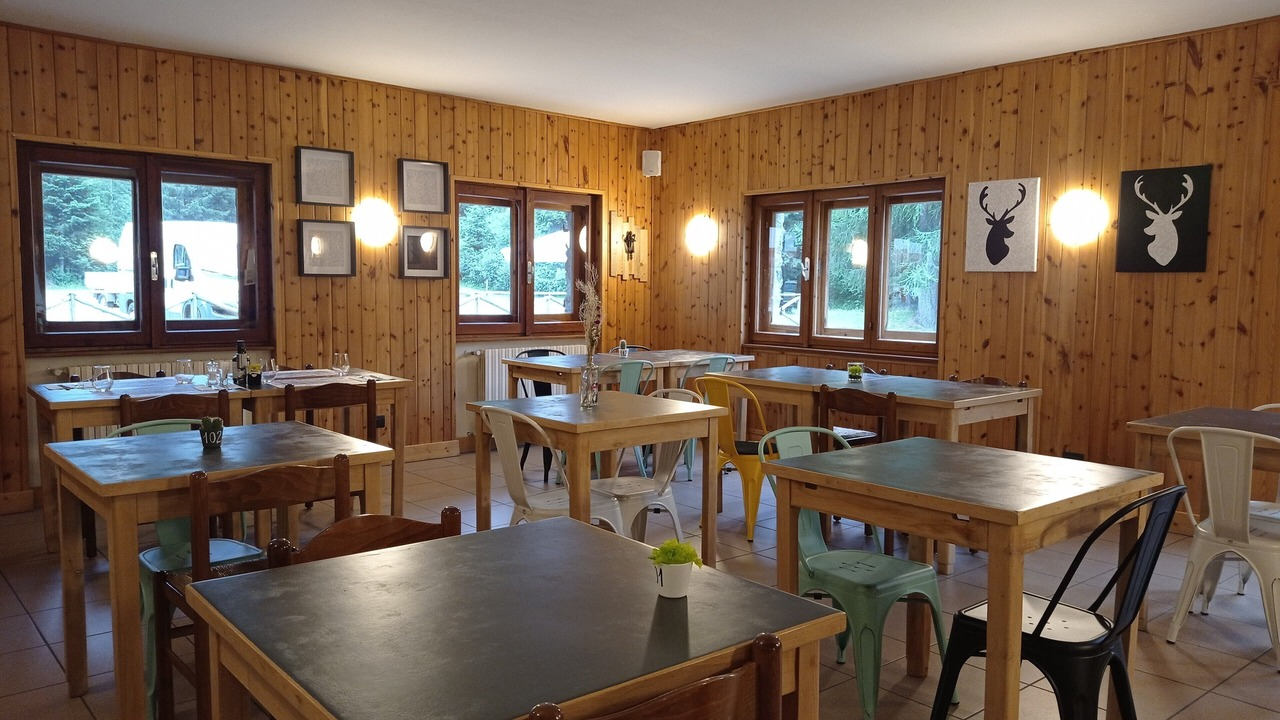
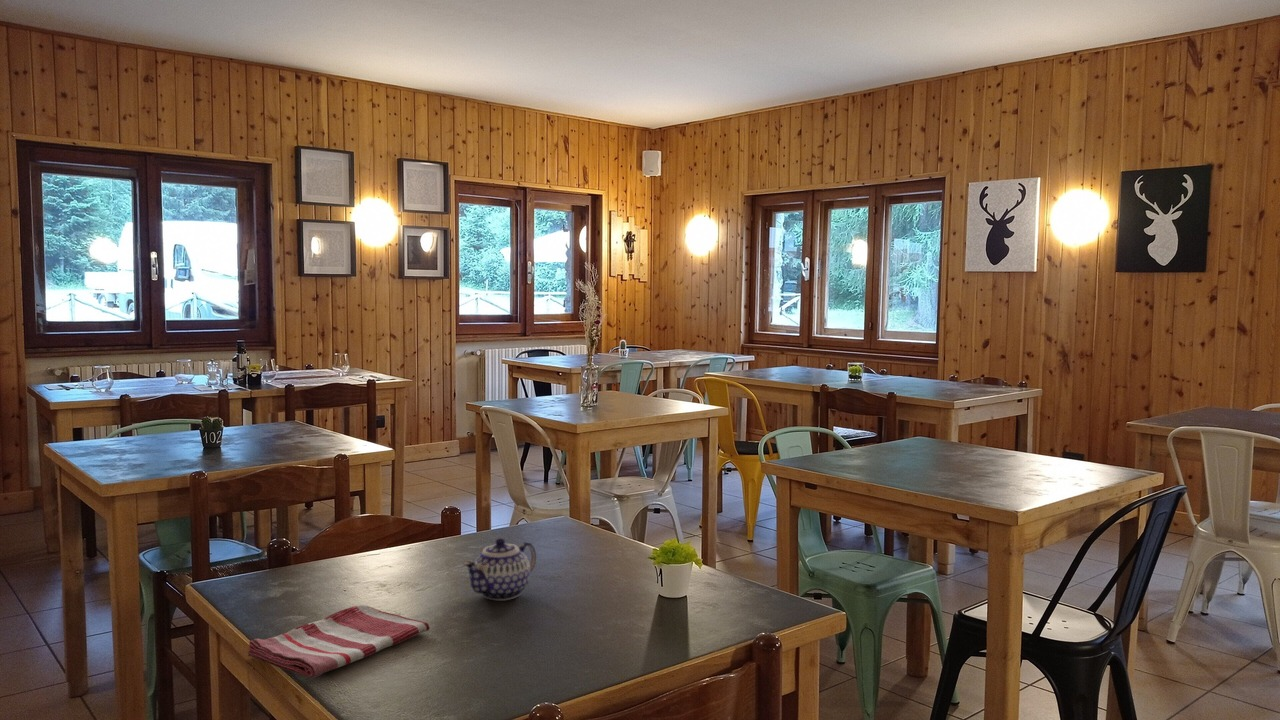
+ teapot [463,537,537,601]
+ dish towel [247,603,431,679]
